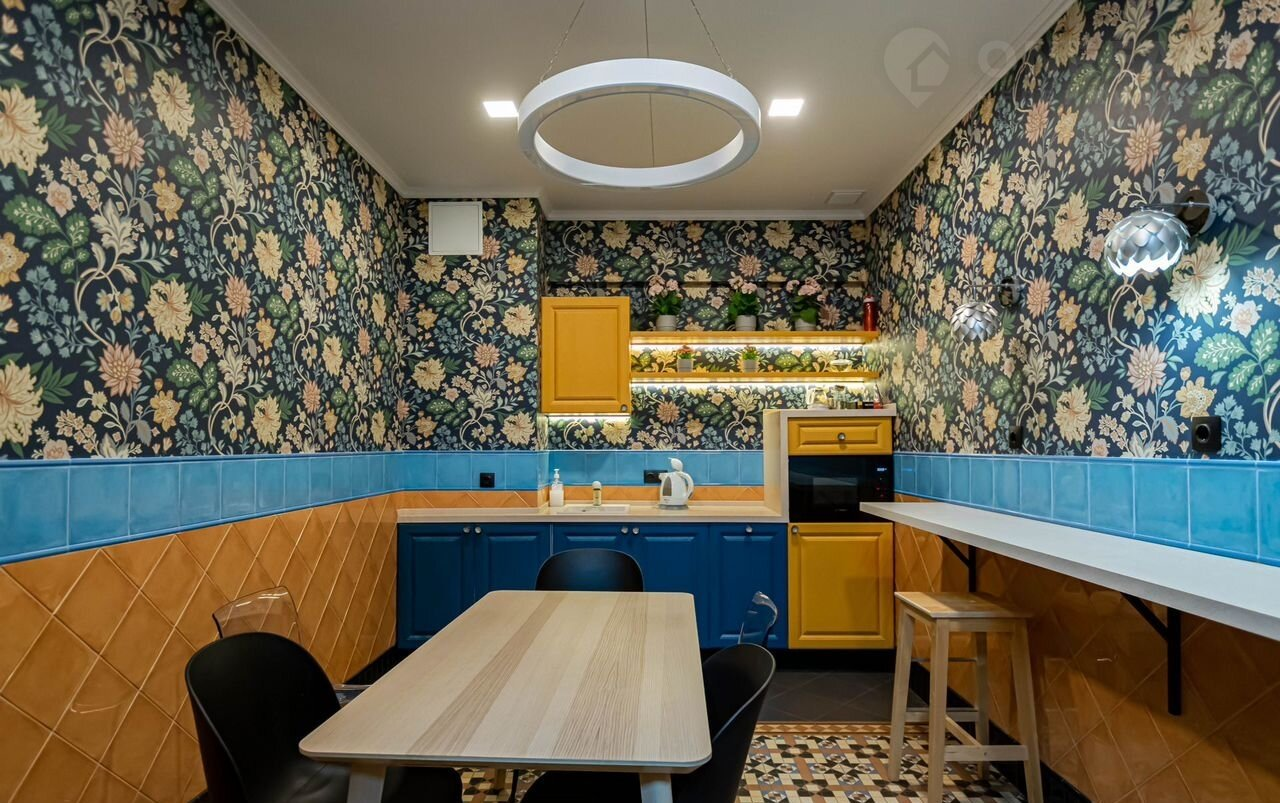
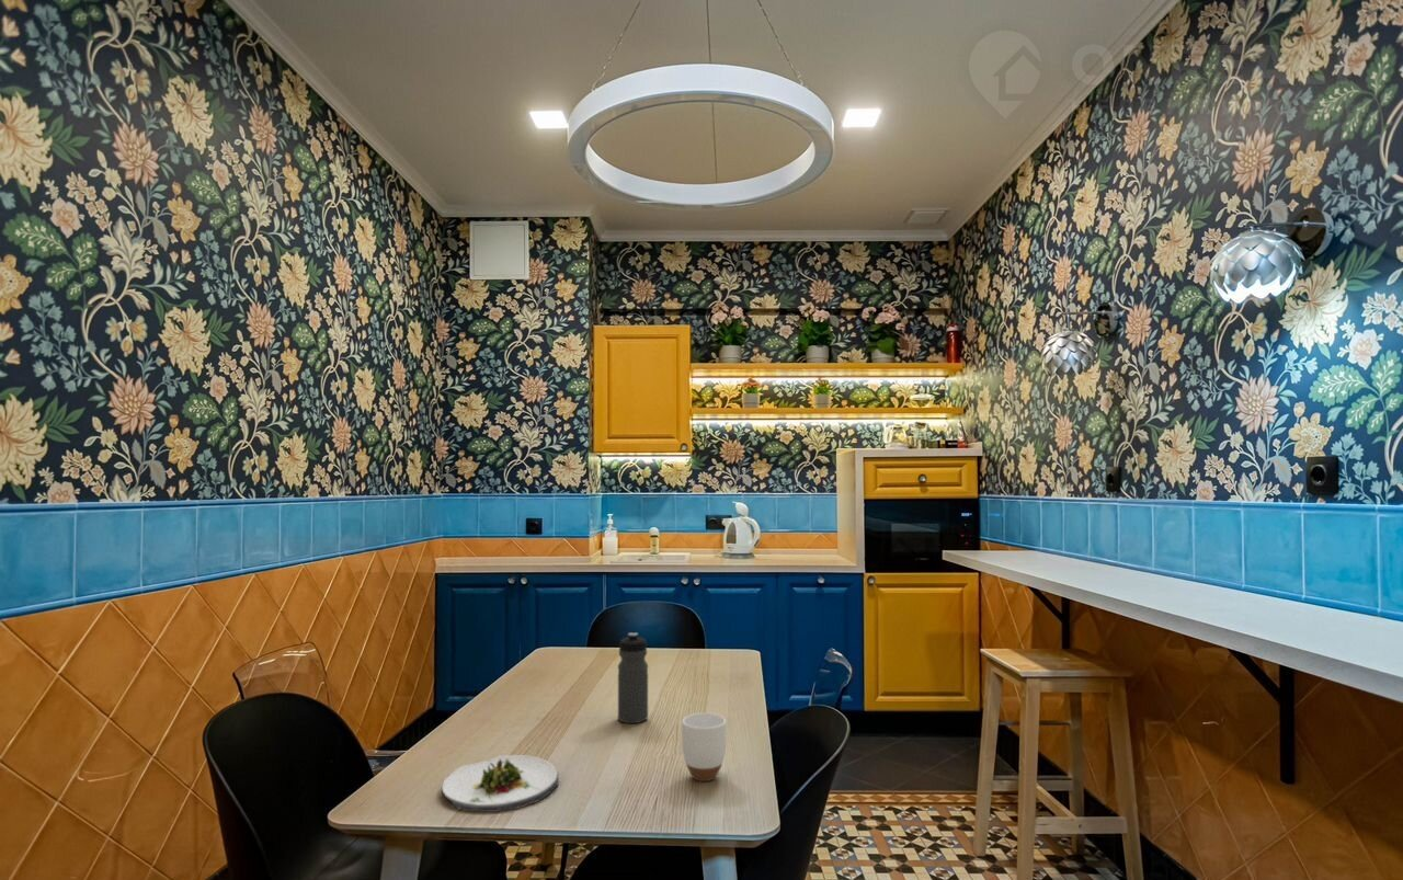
+ salad plate [441,754,560,813]
+ mug [681,712,727,782]
+ water bottle [617,631,649,724]
